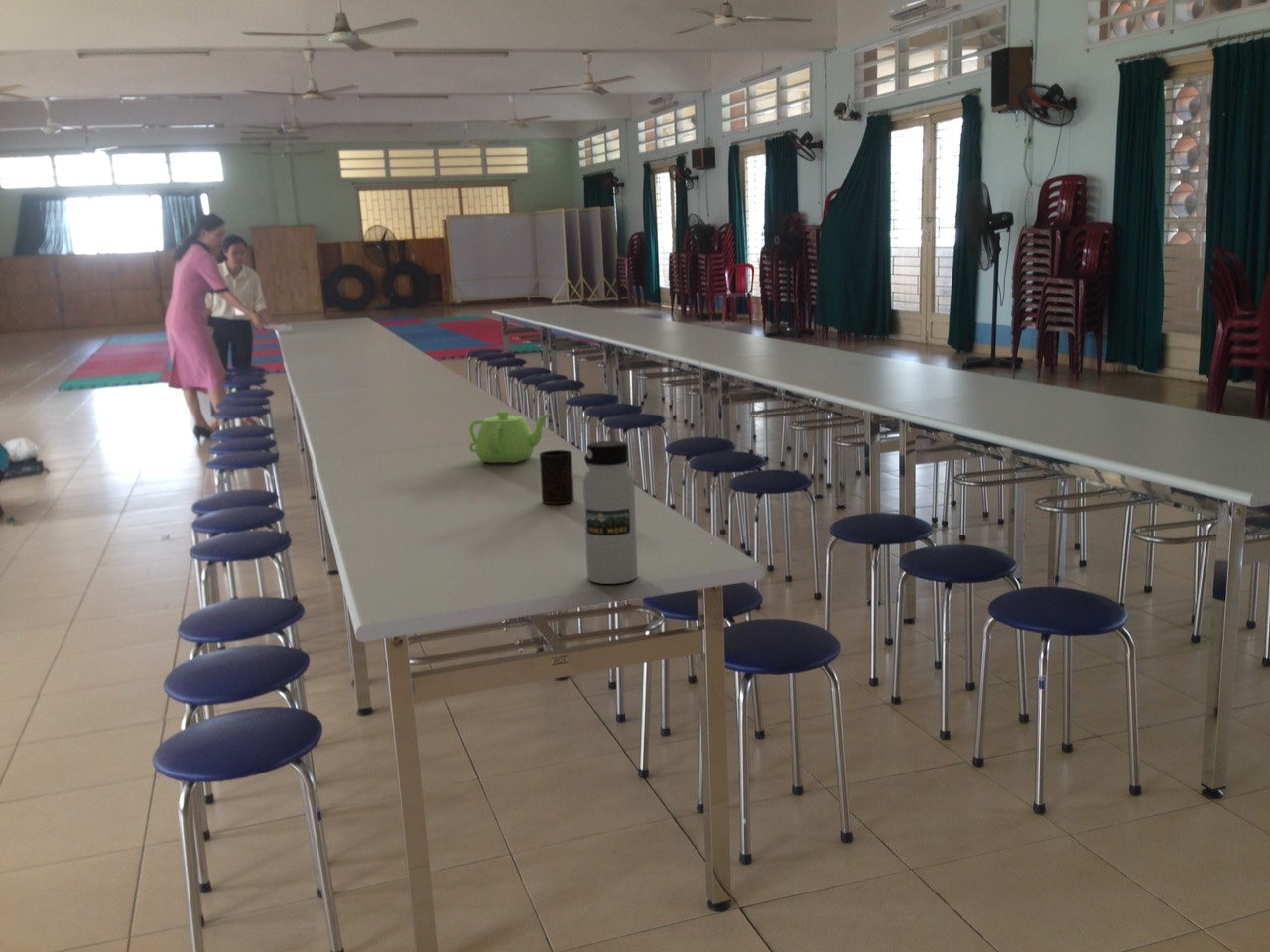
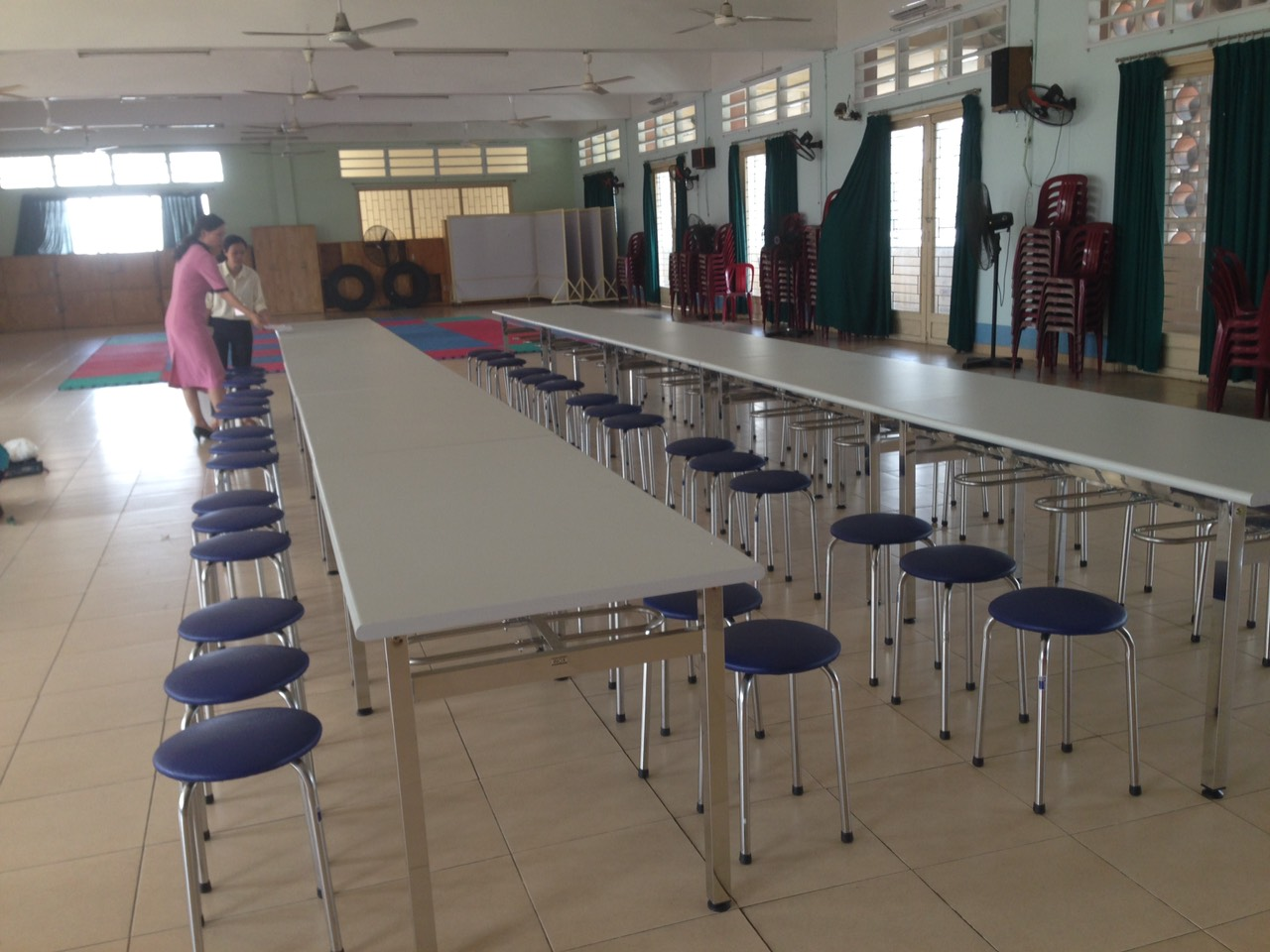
- teapot [468,410,553,464]
- water bottle [582,440,639,585]
- cup [539,449,575,505]
